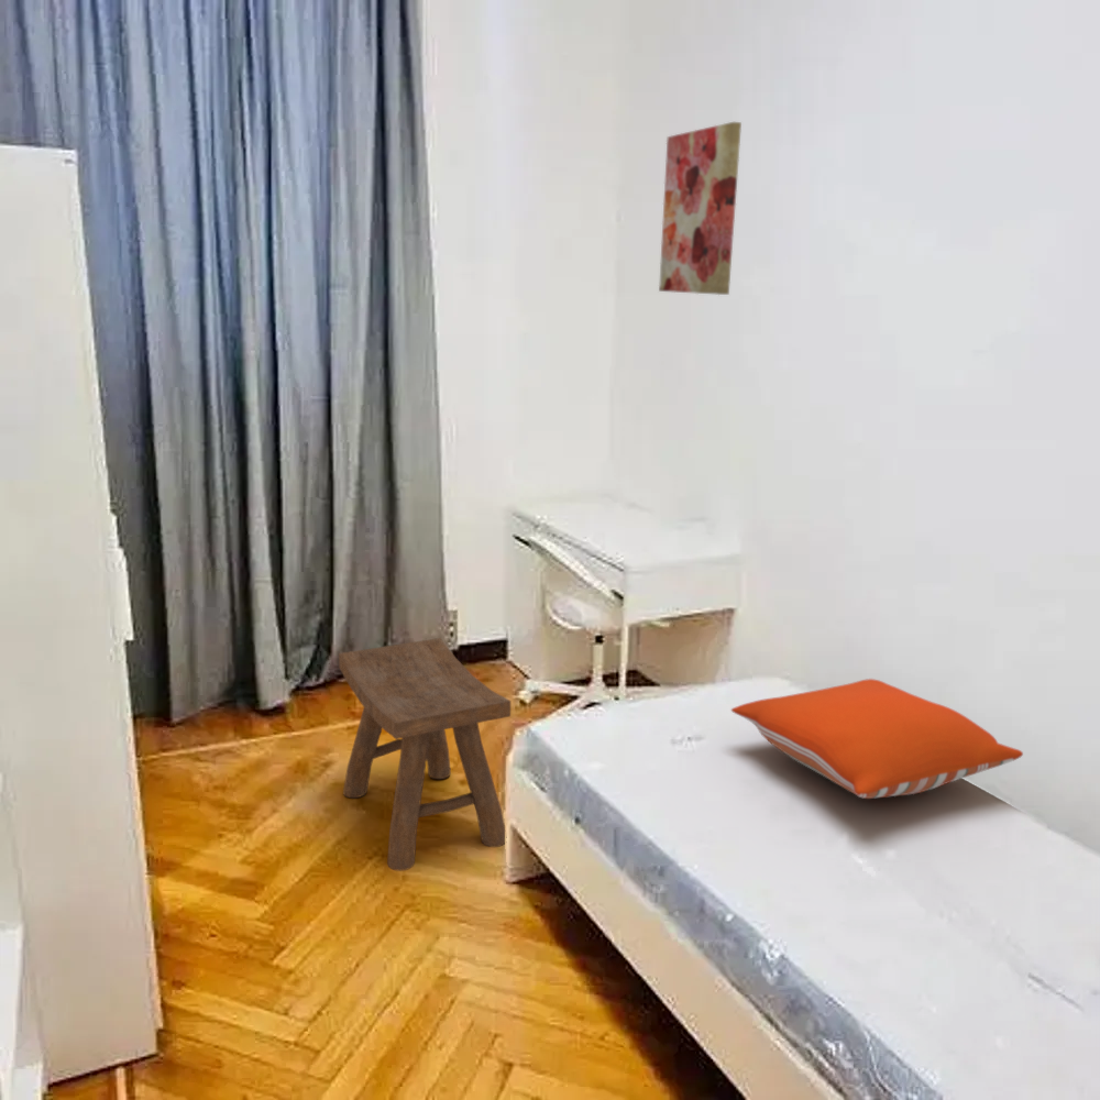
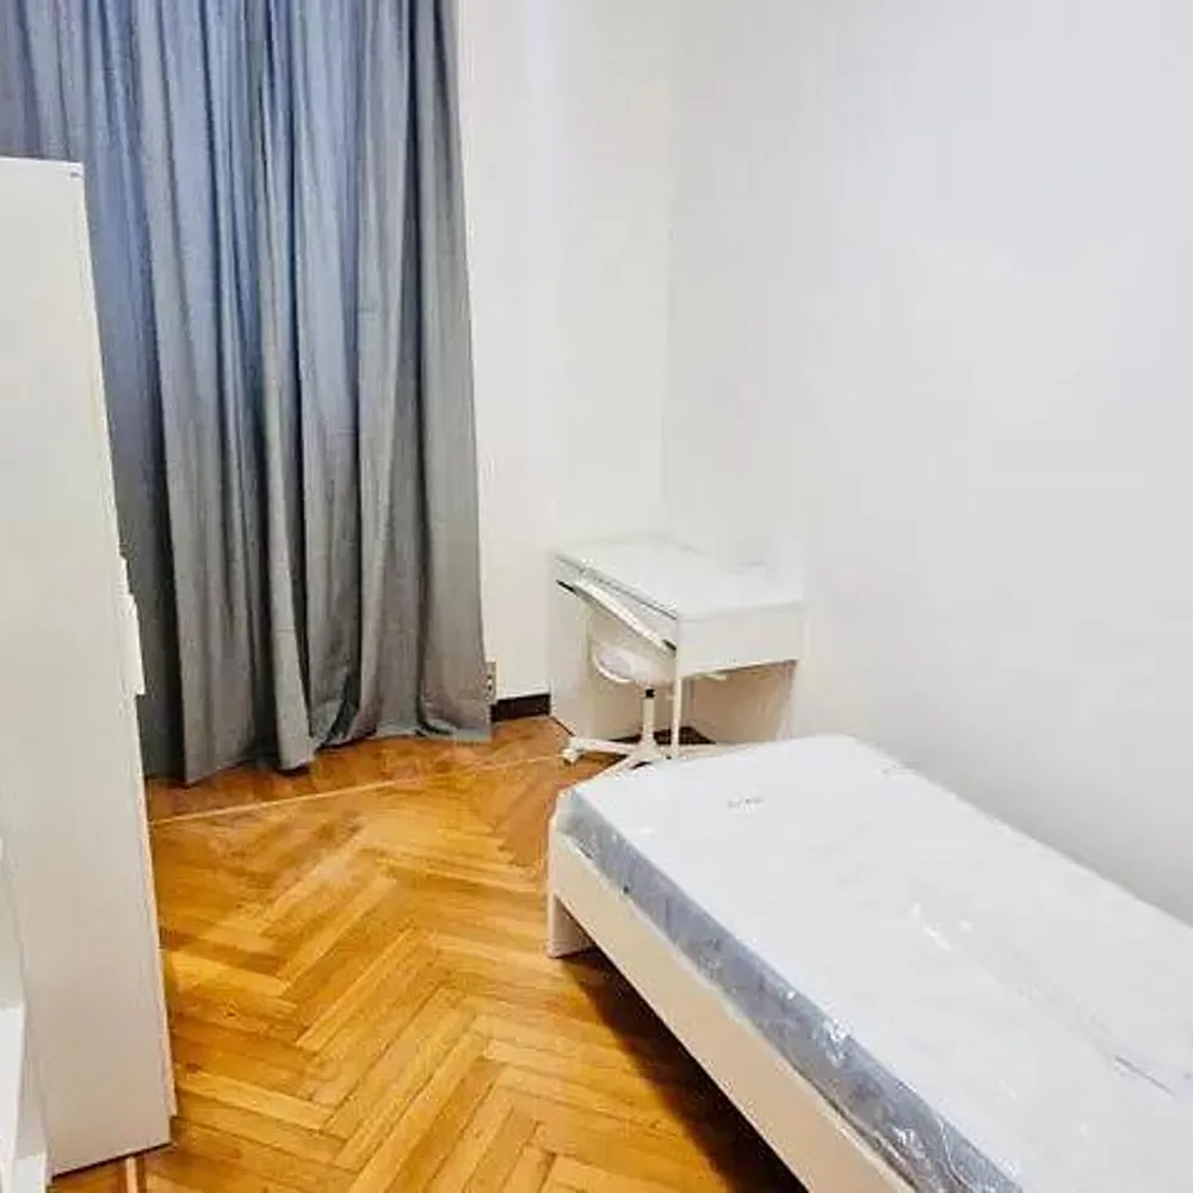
- pillow [730,678,1024,800]
- wall art [658,121,743,296]
- stool [338,637,512,872]
